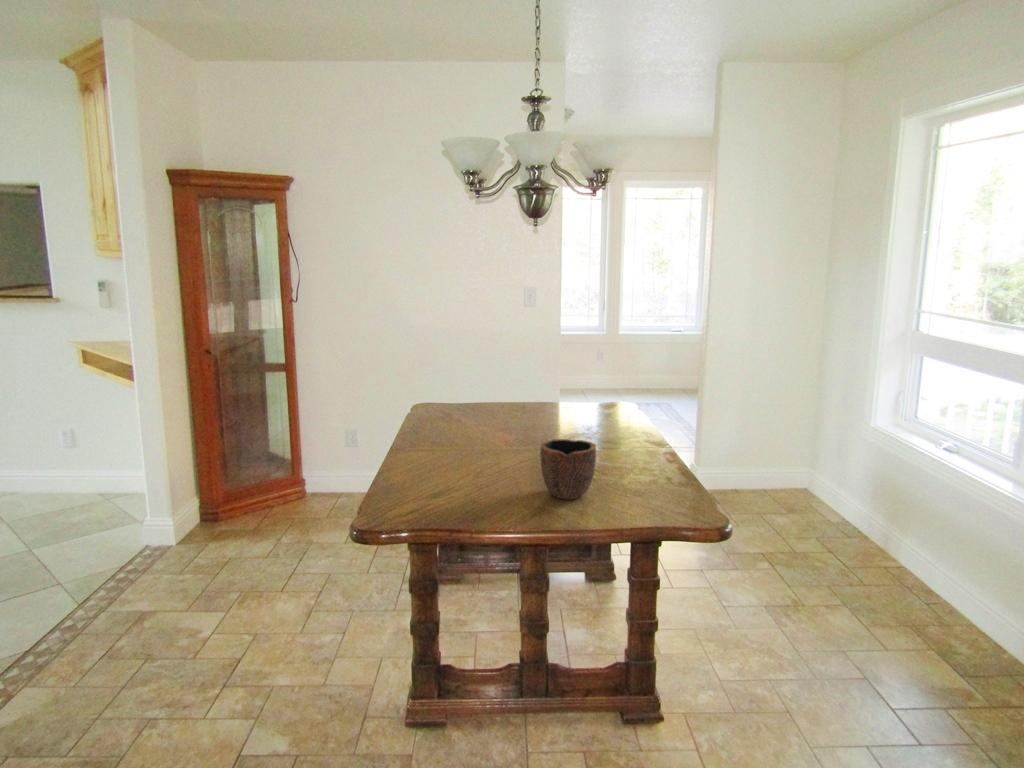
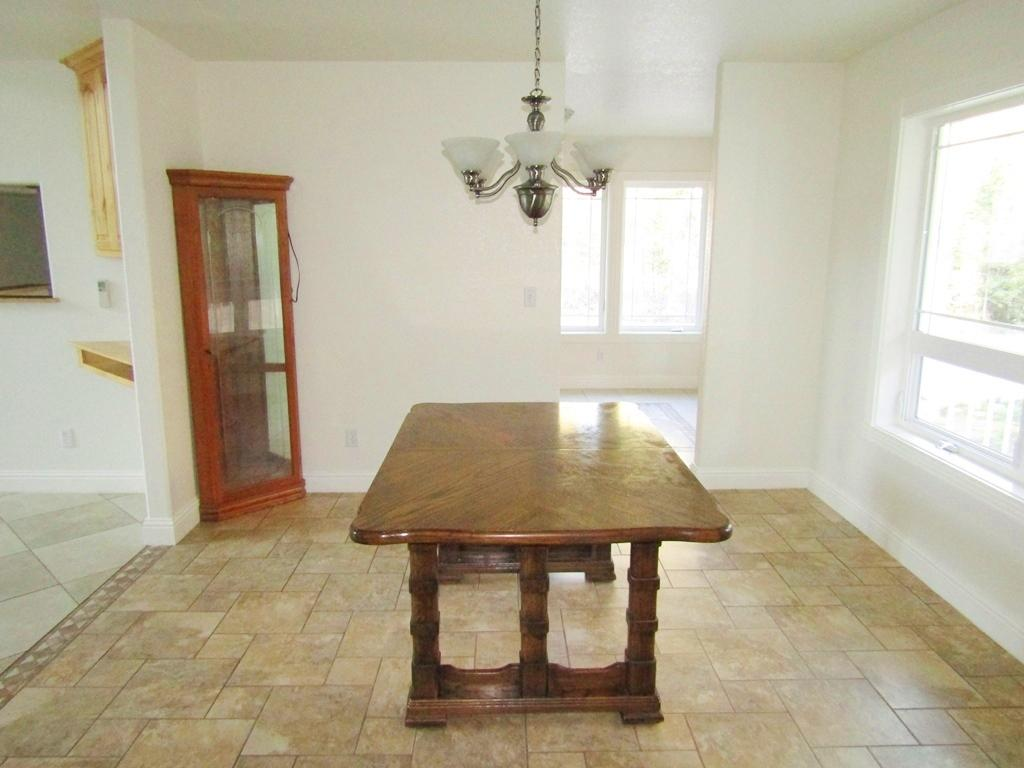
- bowl [539,438,597,500]
